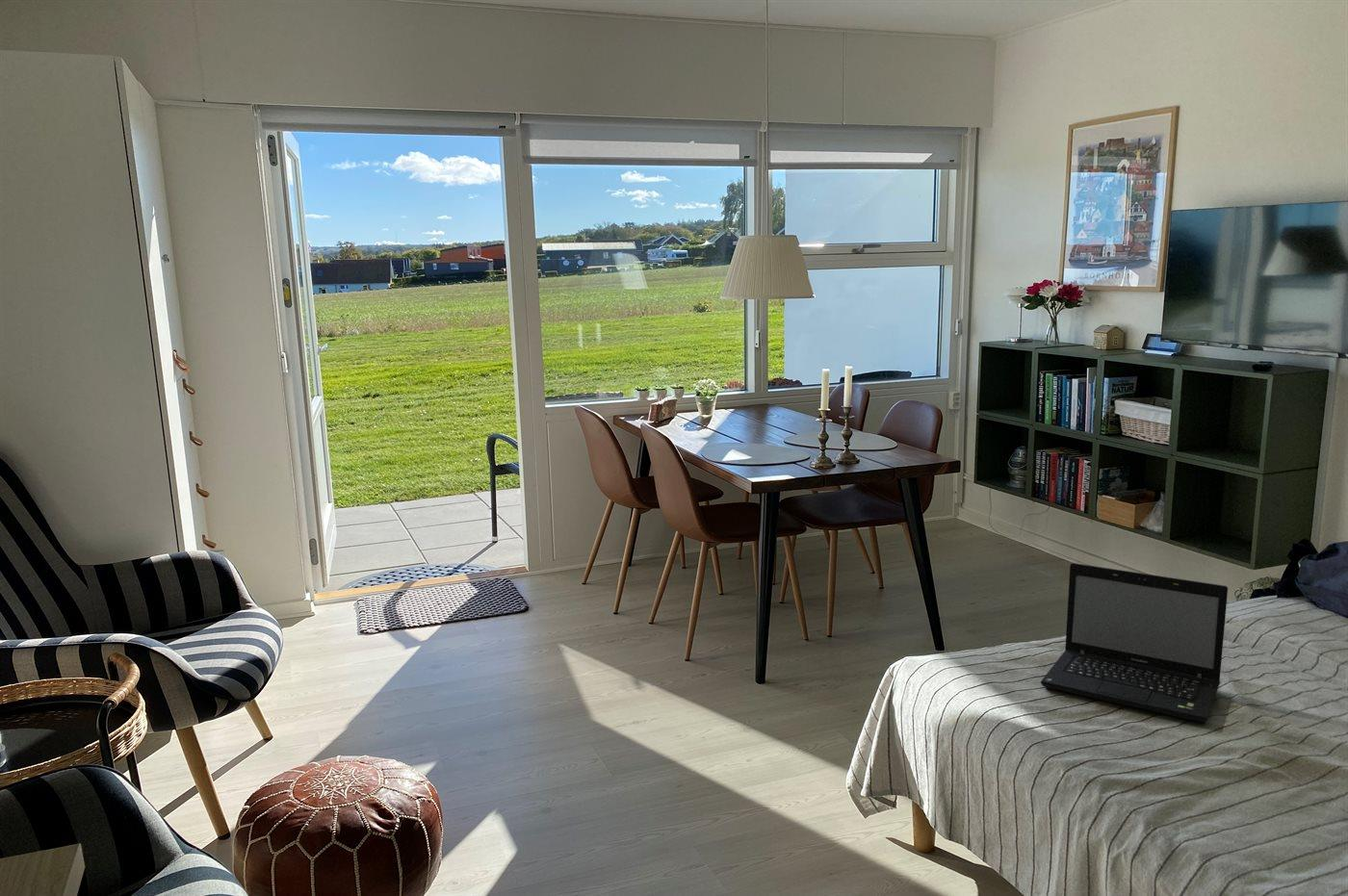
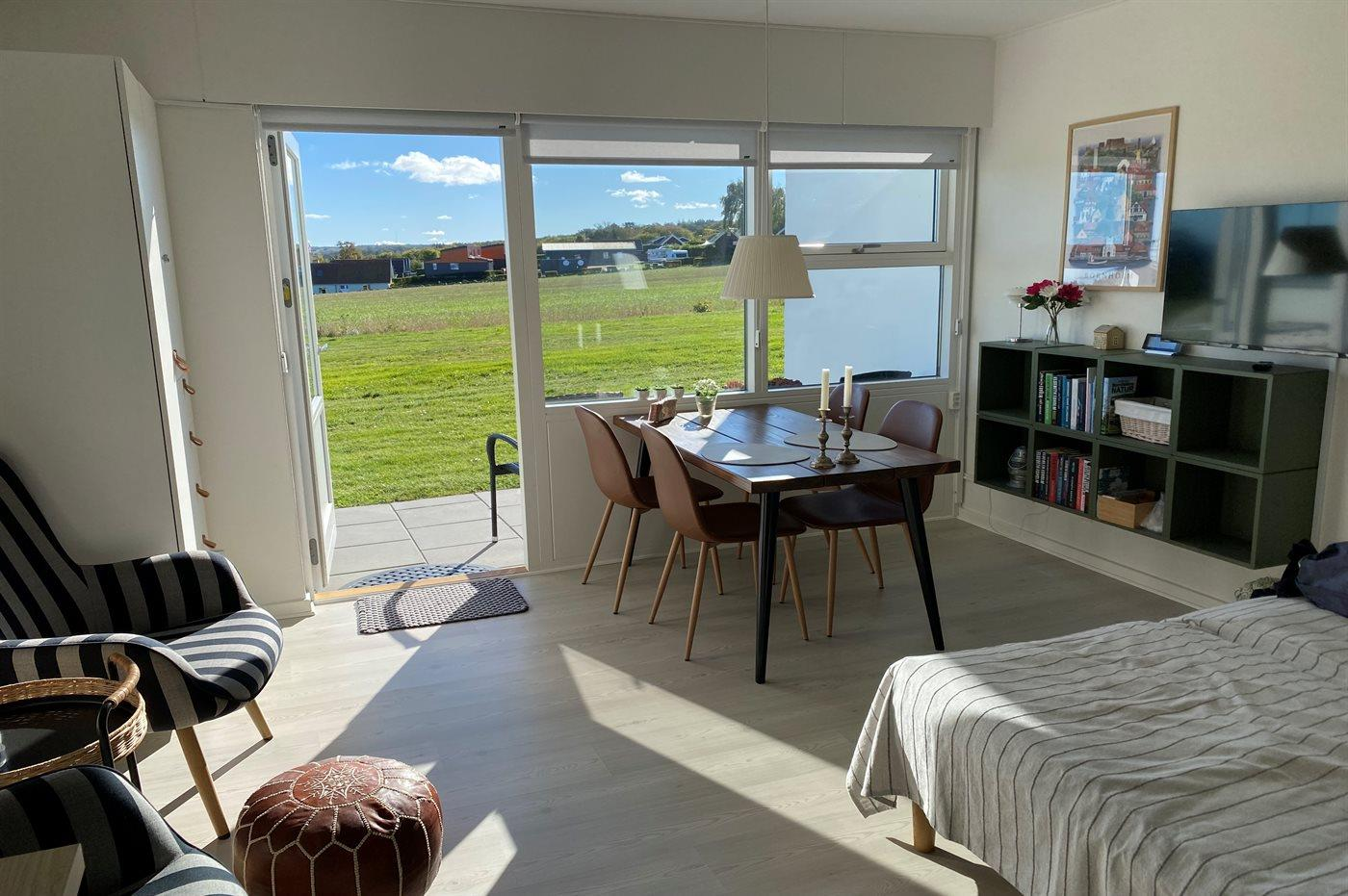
- laptop [1040,562,1229,724]
